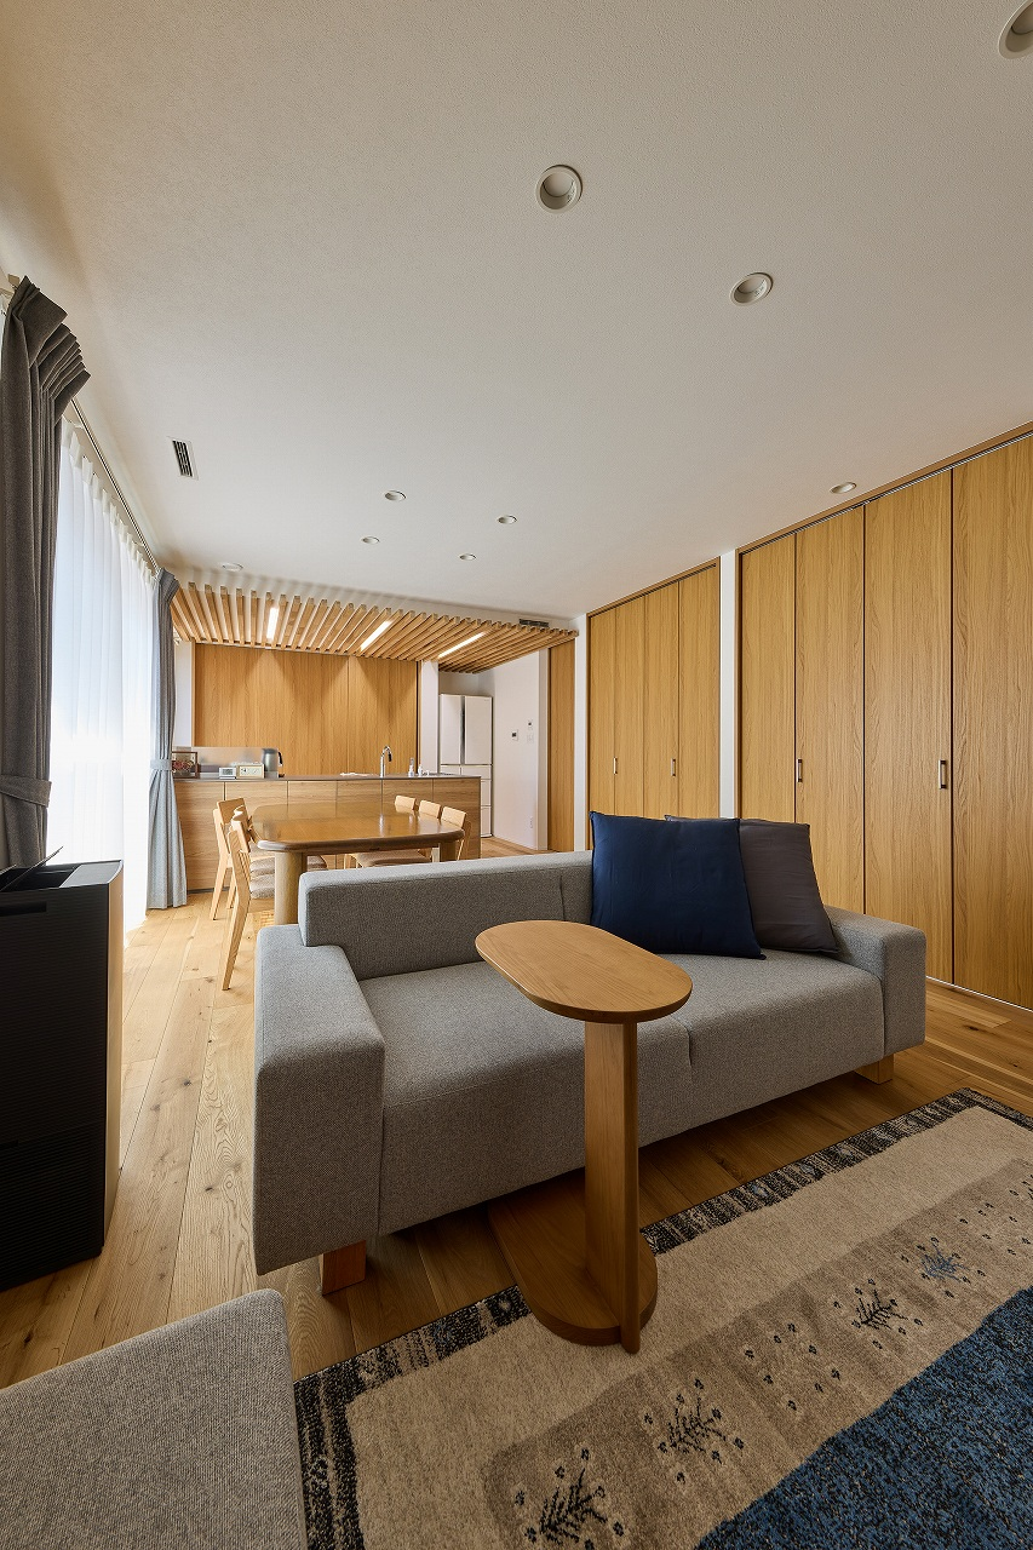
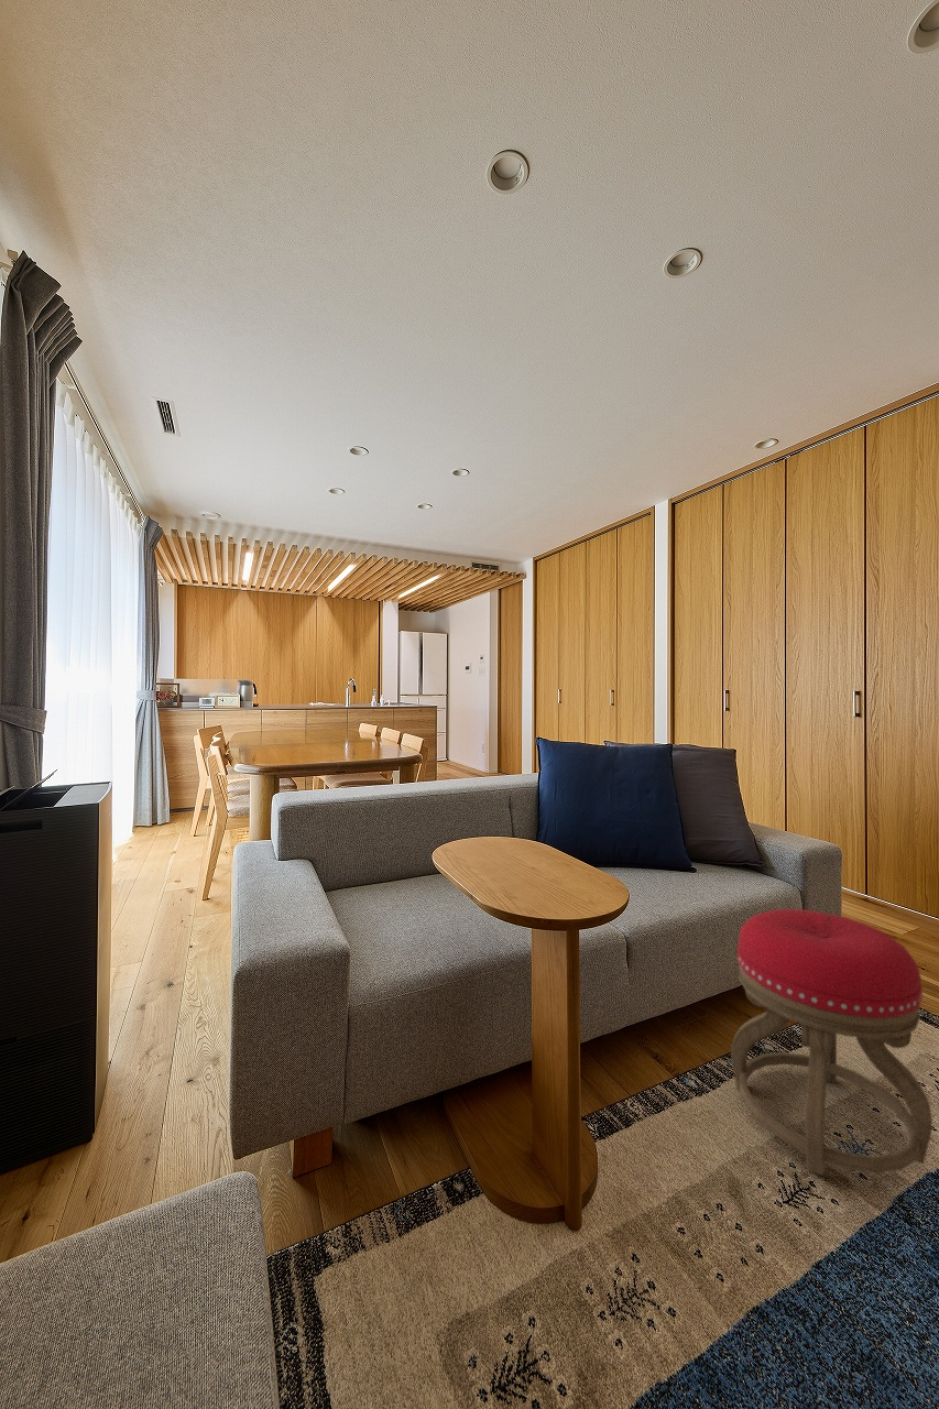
+ stool [730,908,933,1177]
